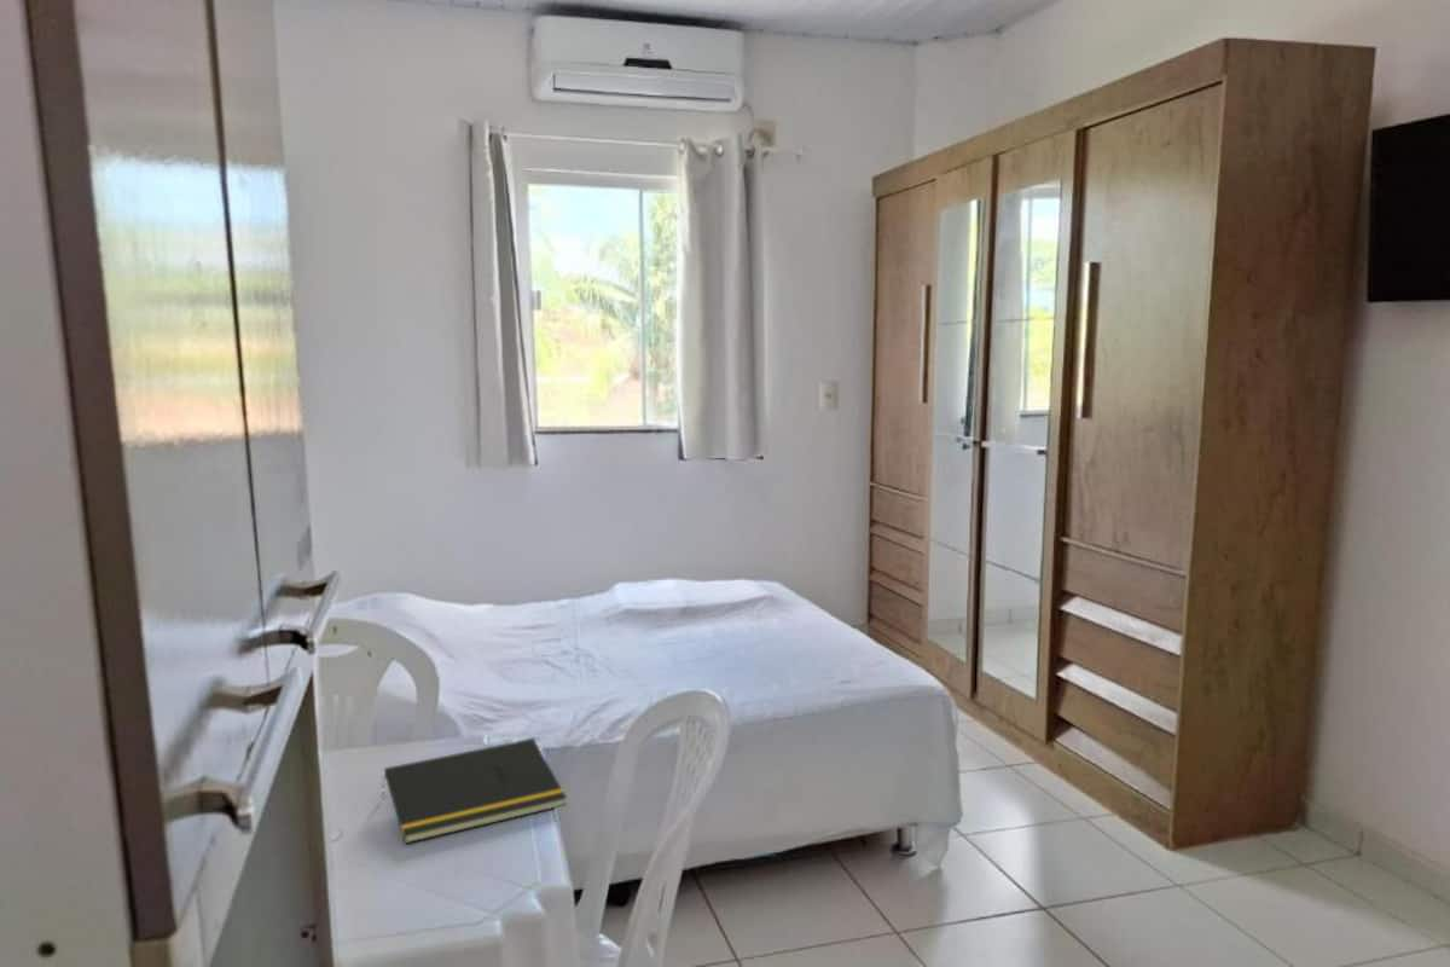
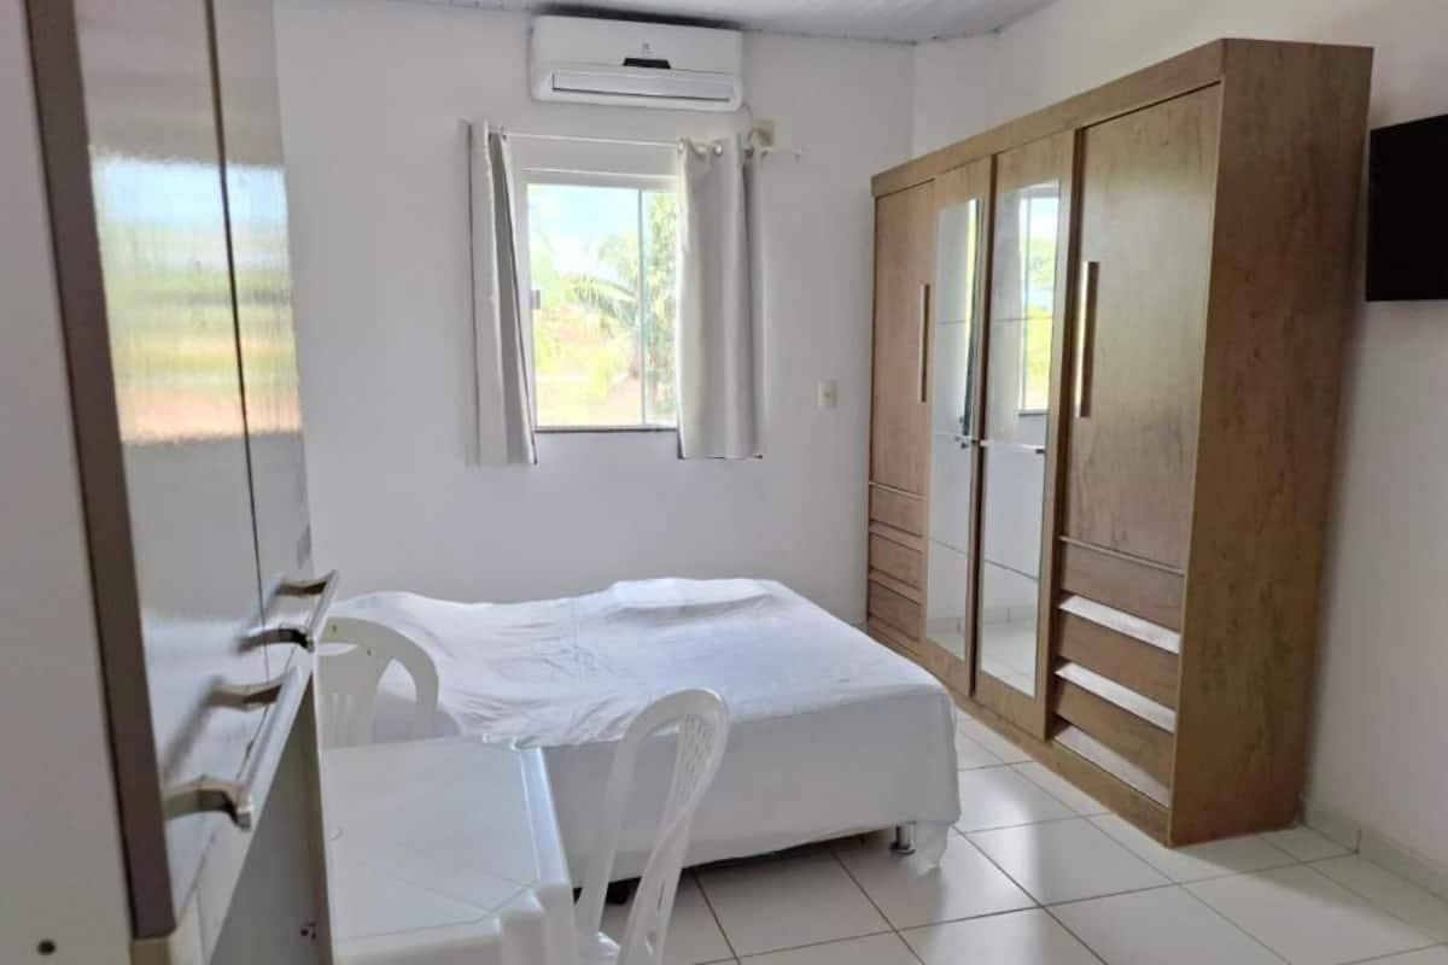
- notepad [381,737,568,845]
